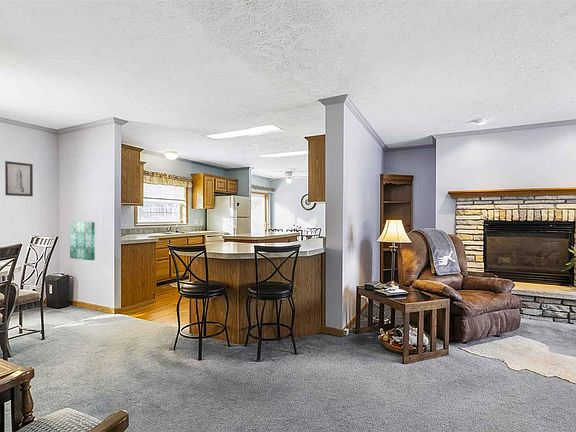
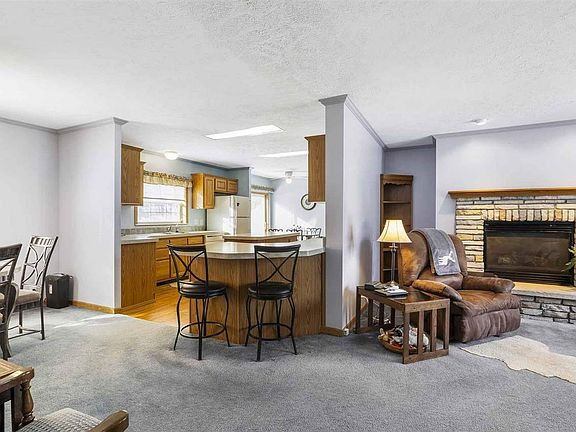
- wall art [69,221,96,261]
- wall art [4,160,34,197]
